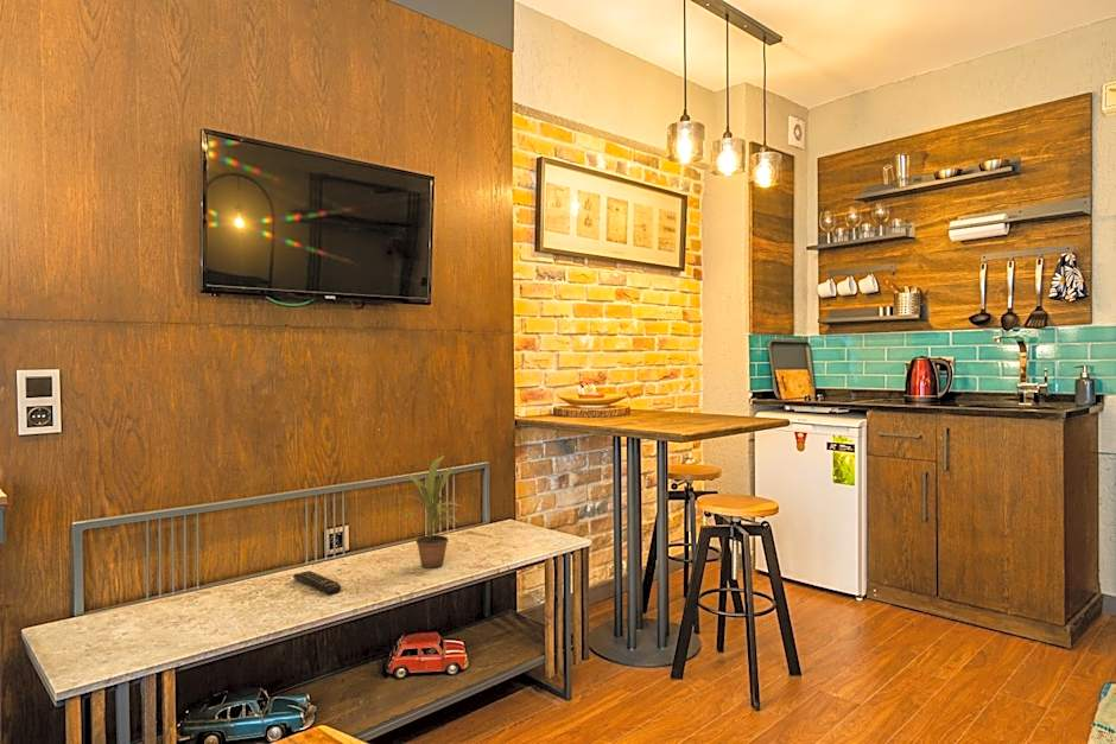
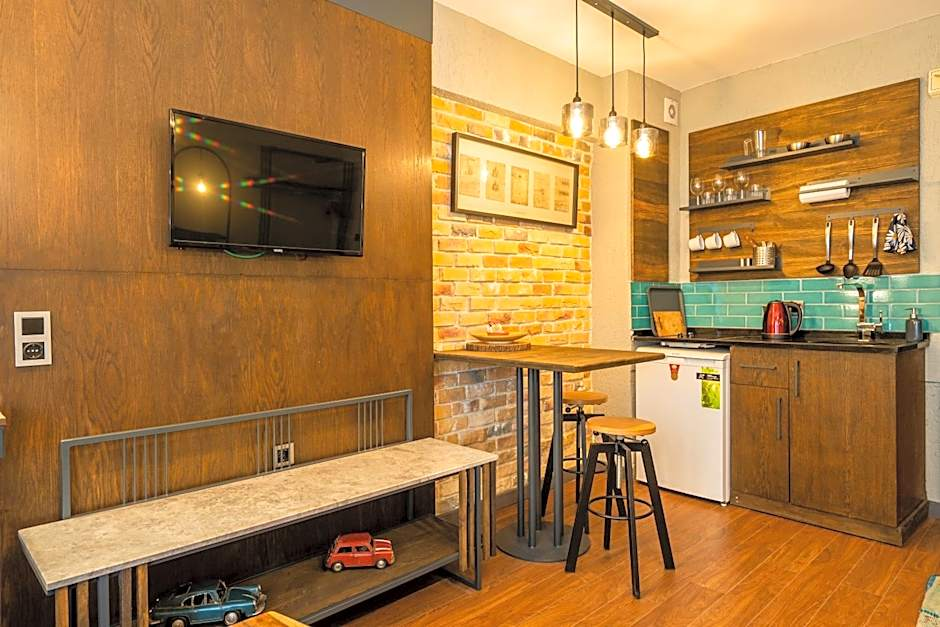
- potted plant [388,454,461,570]
- remote control [292,570,342,596]
